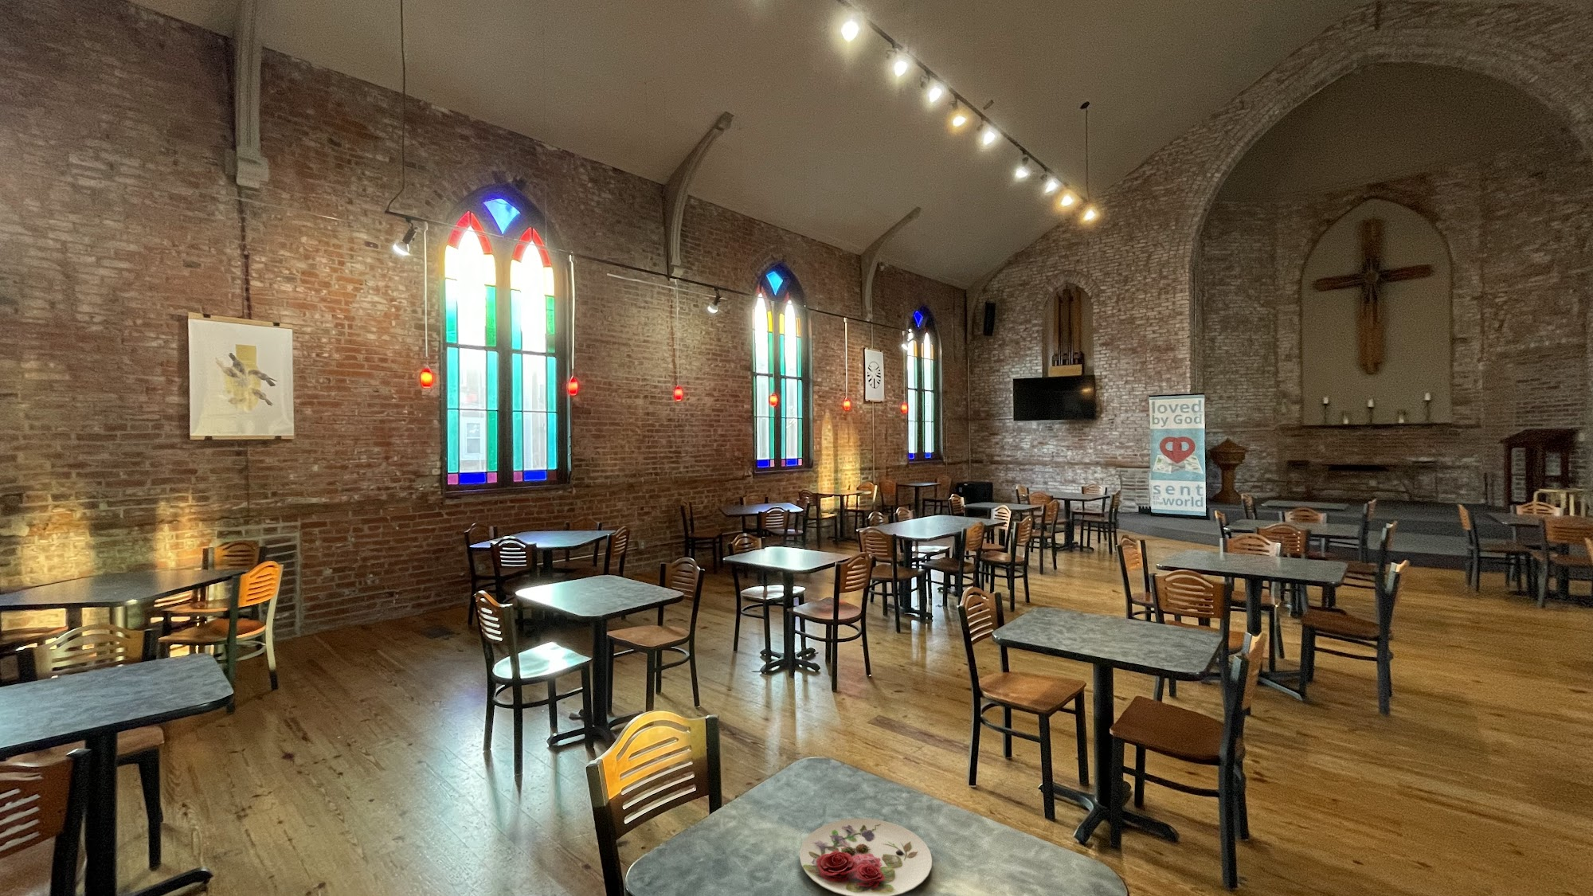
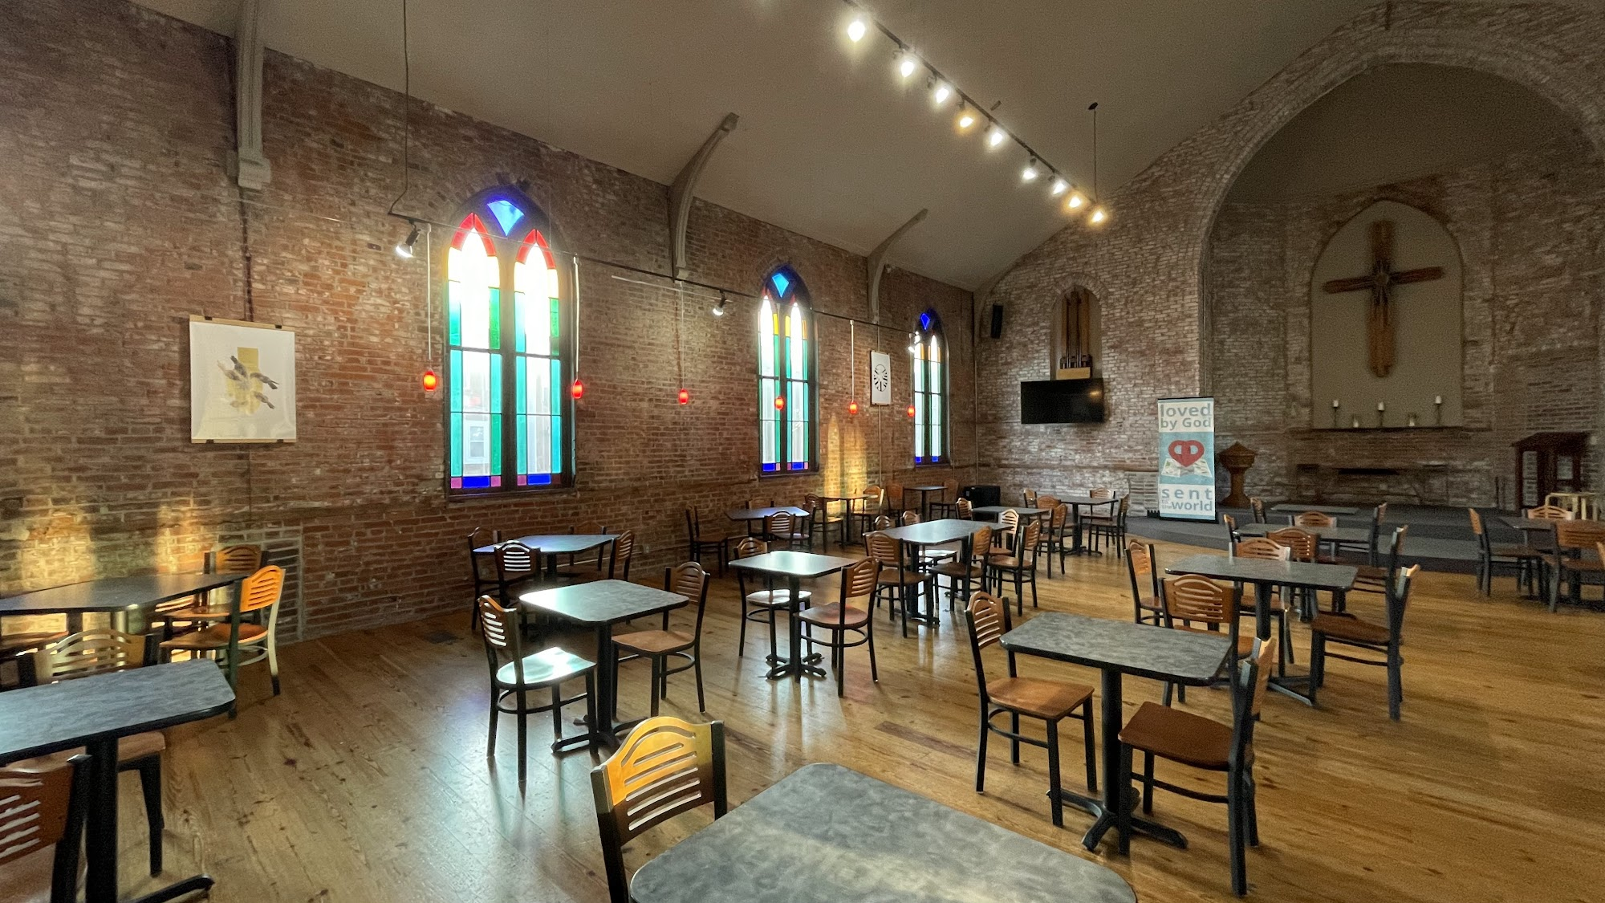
- plate [799,818,932,896]
